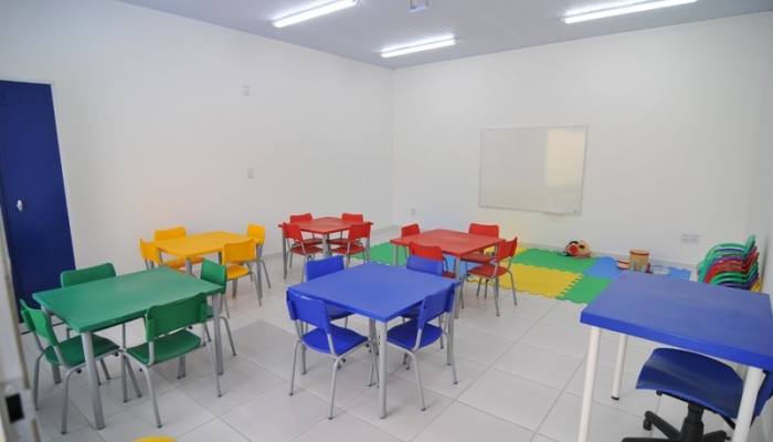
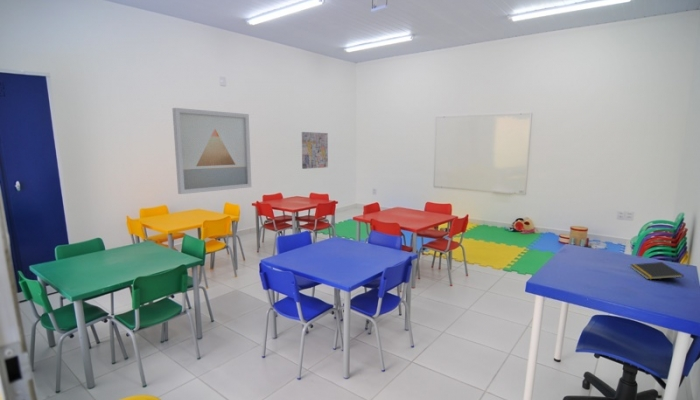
+ wall art [301,131,329,170]
+ notepad [629,261,685,280]
+ wall art [171,107,252,195]
